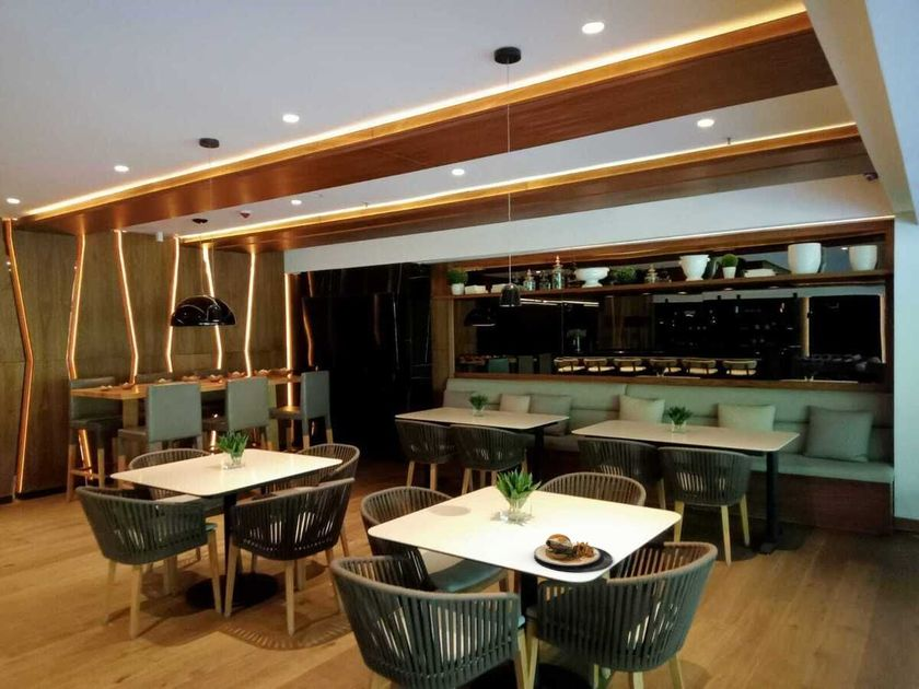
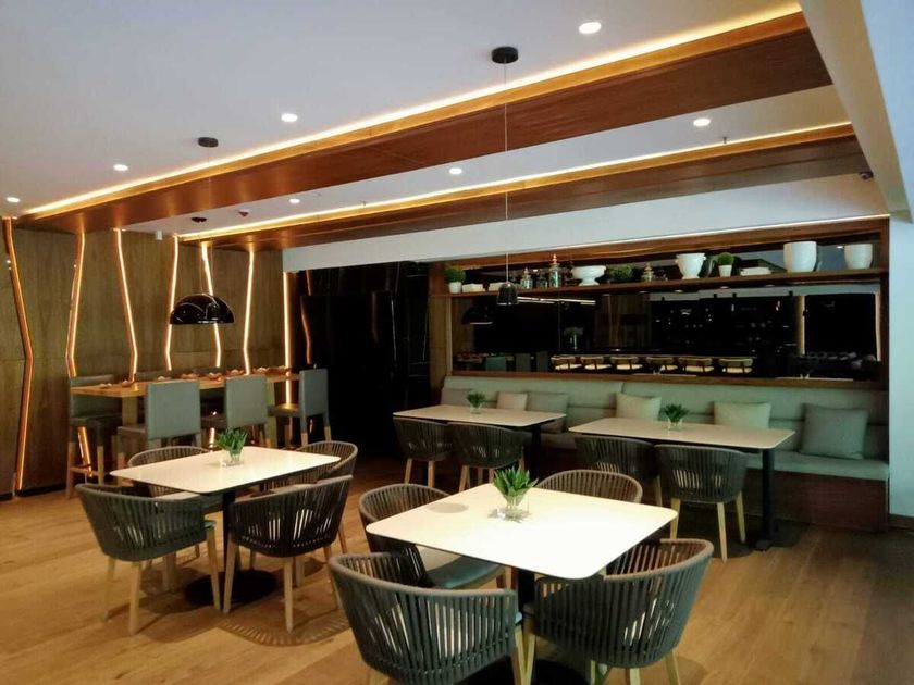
- plate [533,533,613,573]
